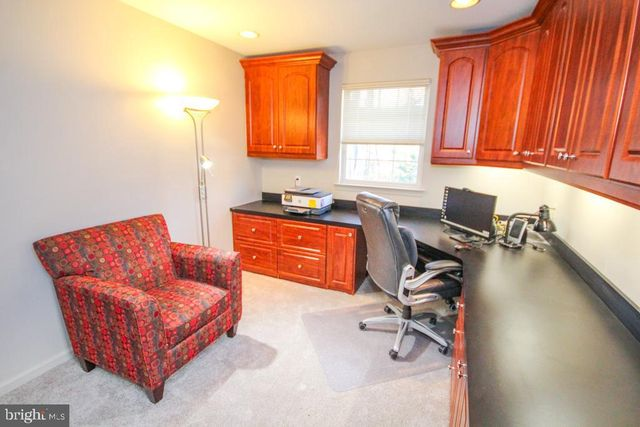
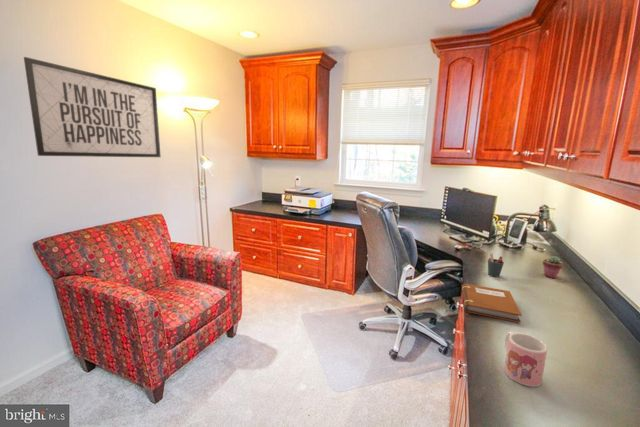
+ potted succulent [542,255,564,279]
+ pen holder [487,253,505,278]
+ notebook [461,283,523,324]
+ mirror [23,56,162,158]
+ mug [504,331,548,388]
